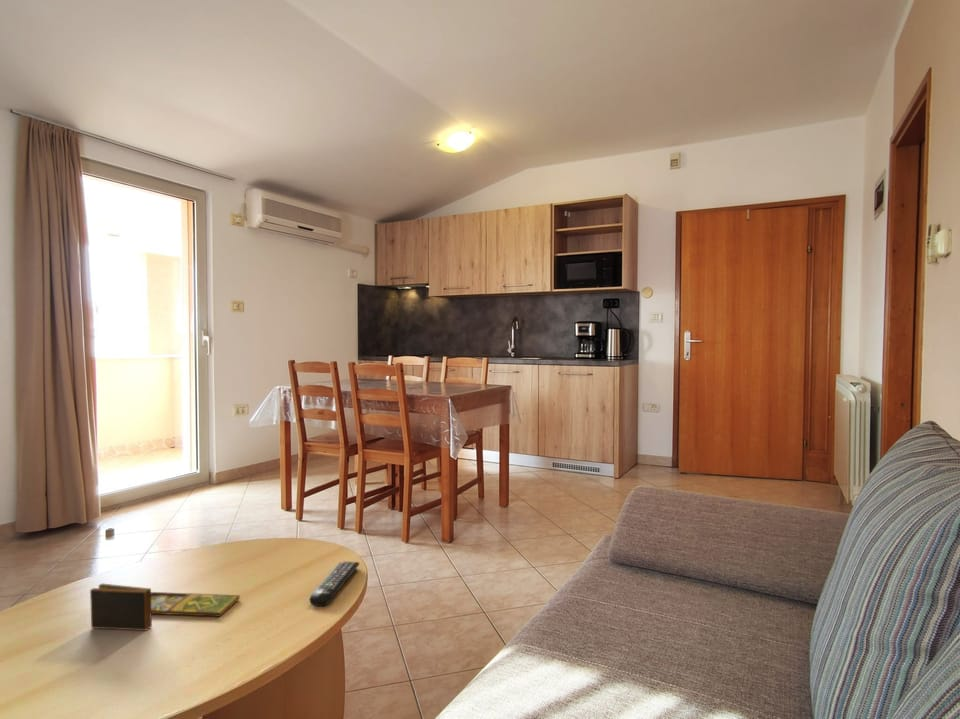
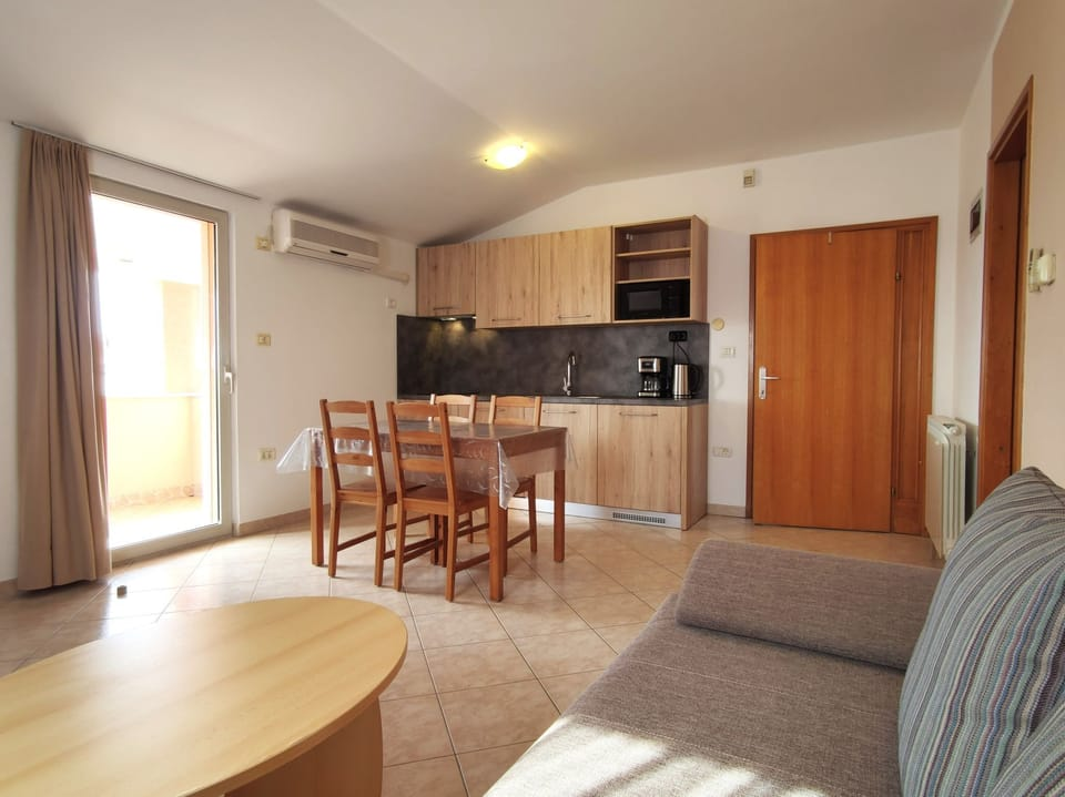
- board game [89,583,241,632]
- remote control [309,560,360,607]
